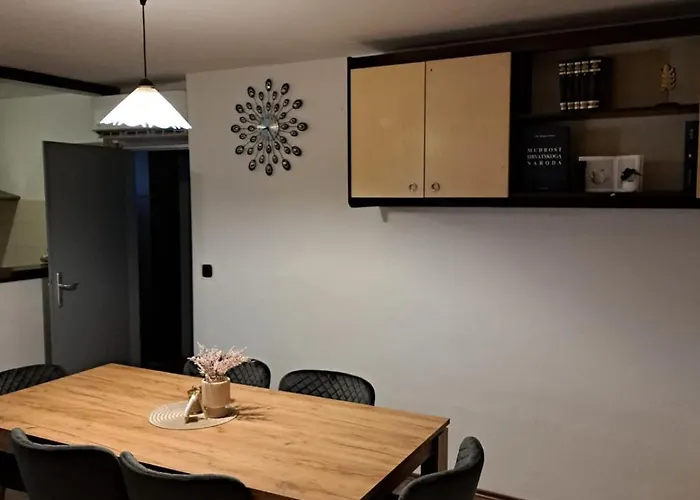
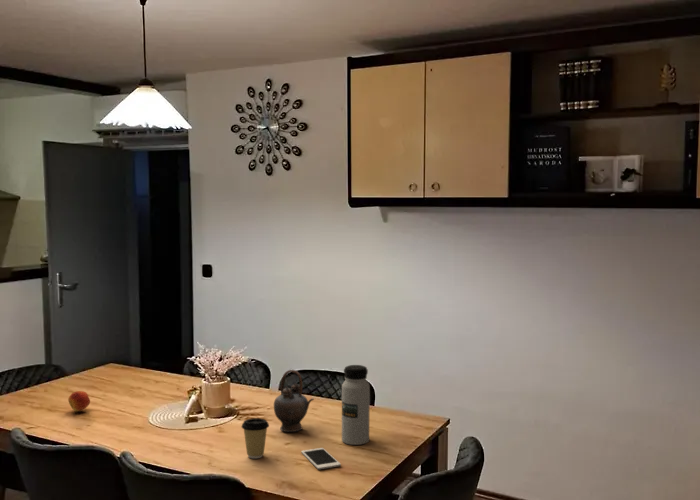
+ water bottle [341,364,371,446]
+ fruit [67,390,91,412]
+ teapot [273,369,315,433]
+ cell phone [300,447,342,470]
+ coffee cup [241,417,270,460]
